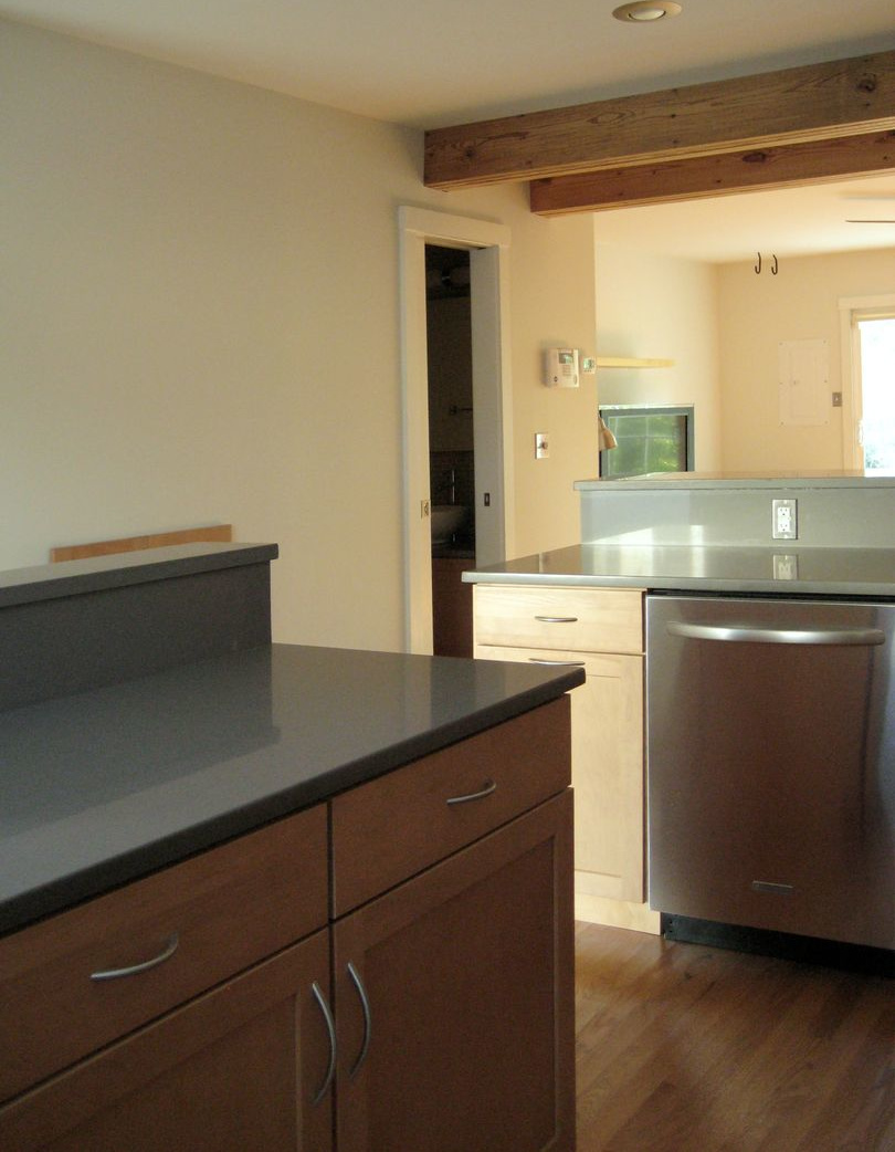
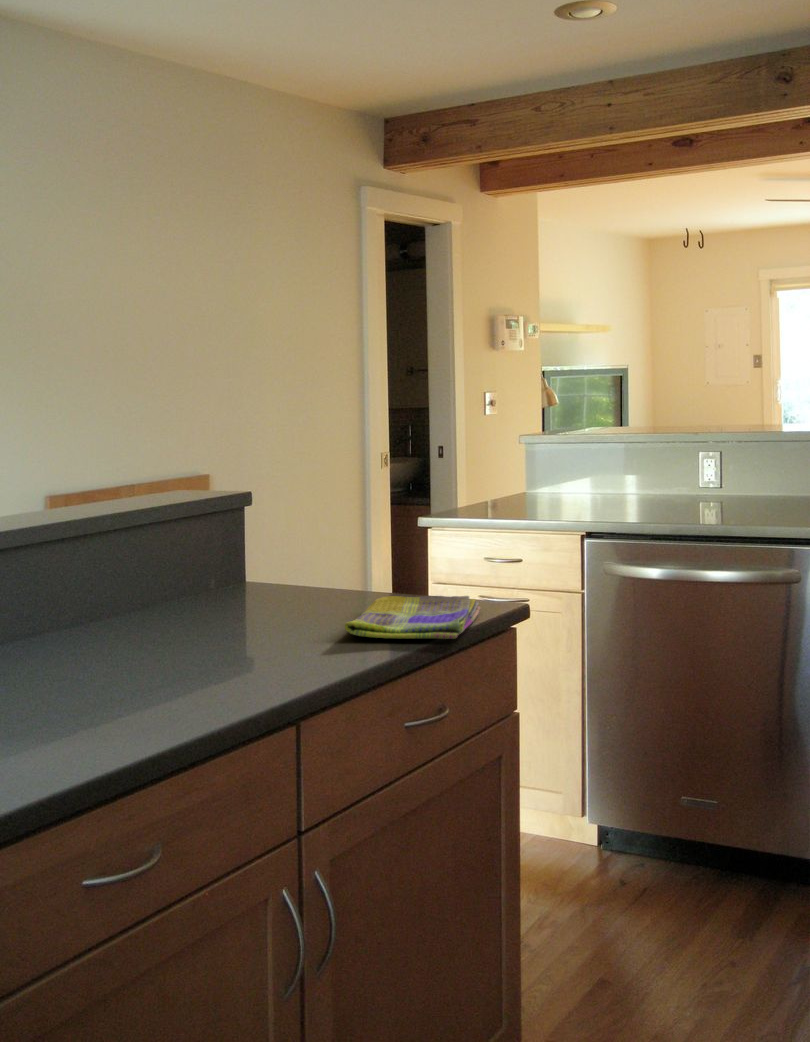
+ dish towel [343,595,482,640]
